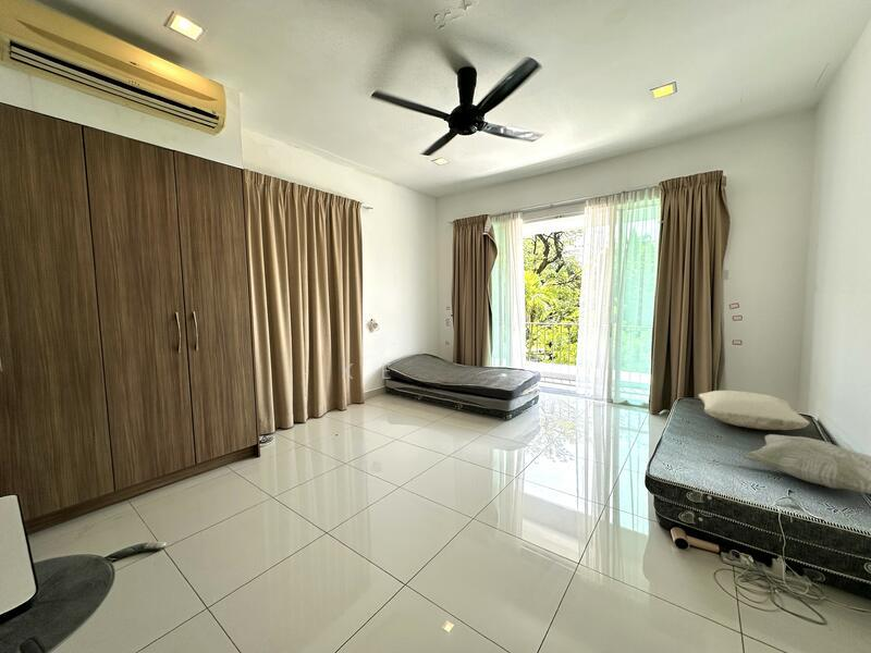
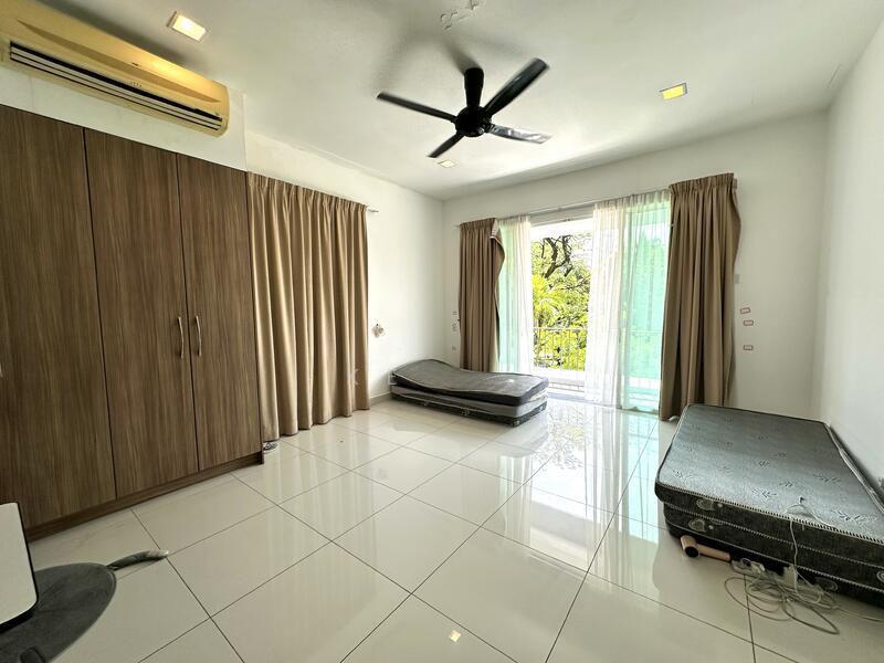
- decorative pillow [743,433,871,495]
- pillow [697,390,811,431]
